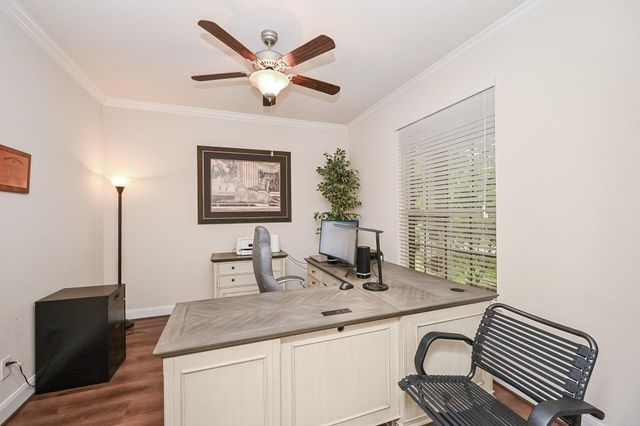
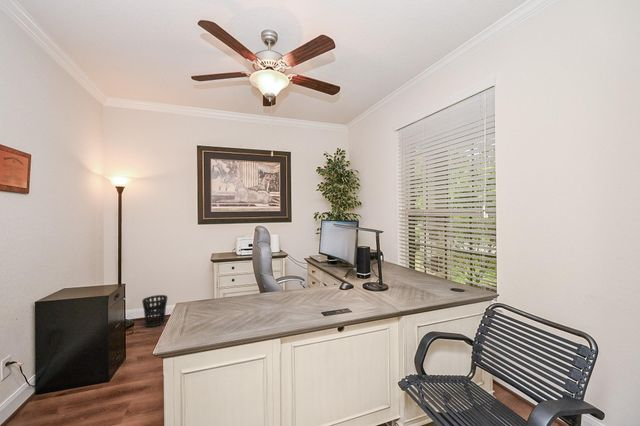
+ wastebasket [141,294,168,328]
